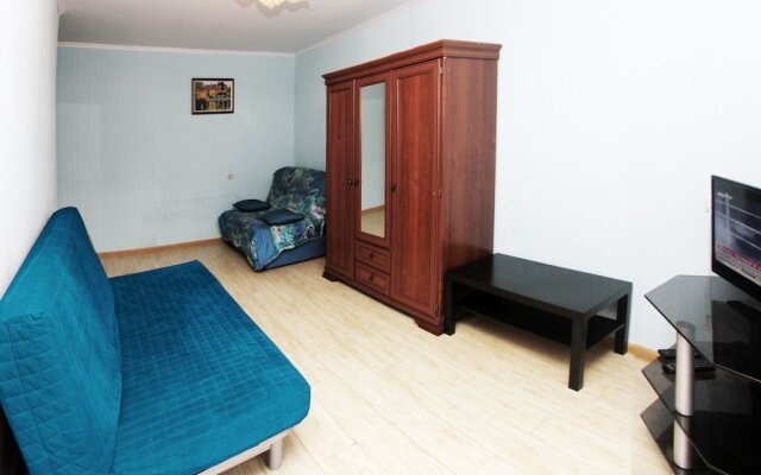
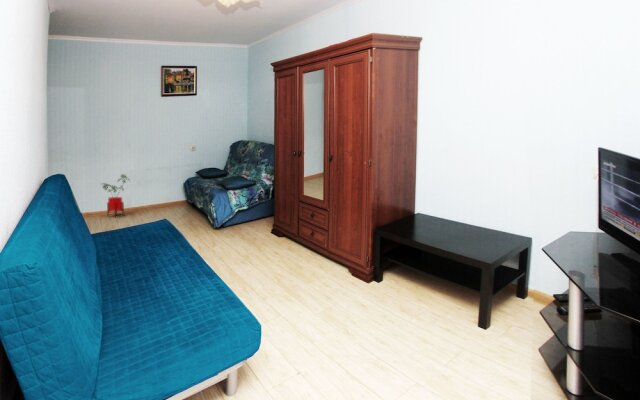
+ house plant [100,173,131,218]
